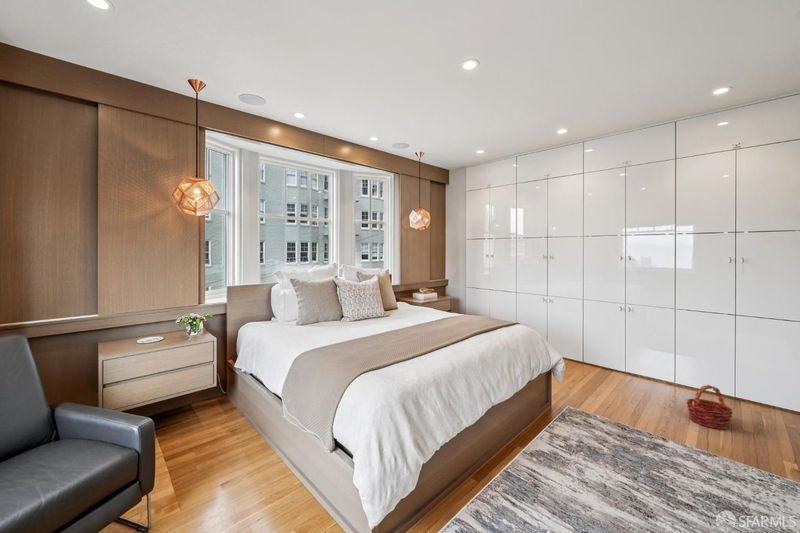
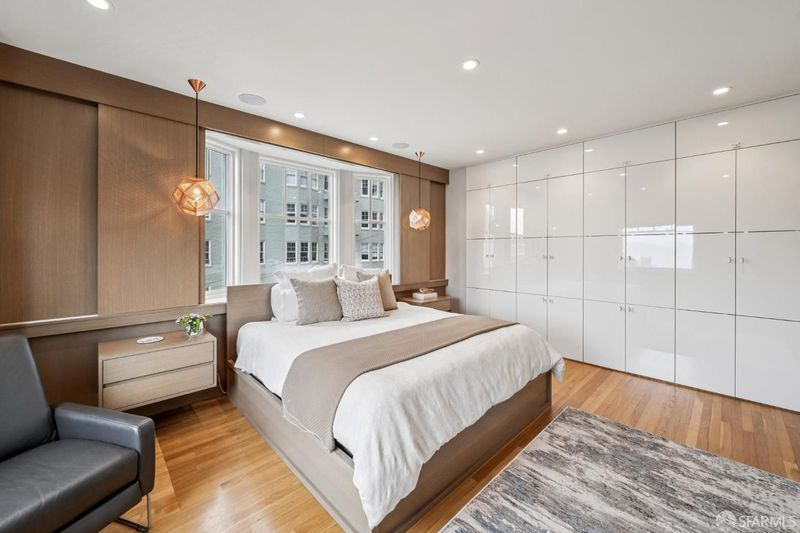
- basket [685,384,734,430]
